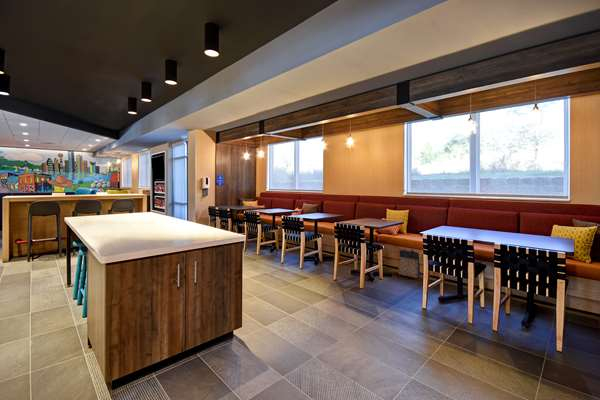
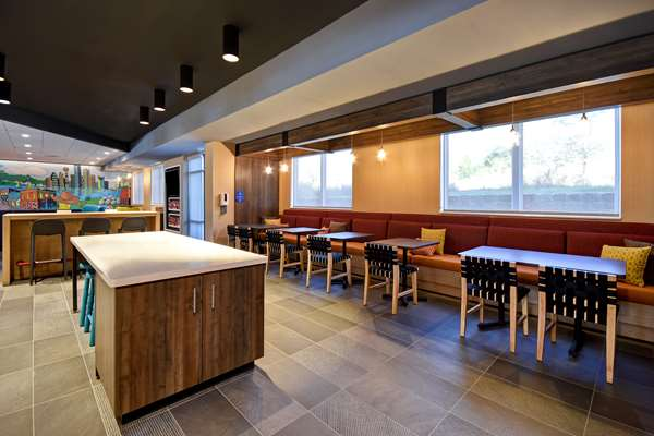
- bag [397,248,421,279]
